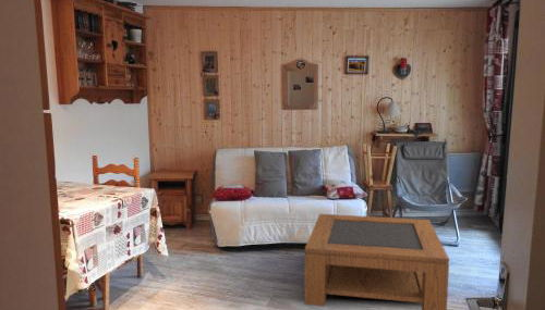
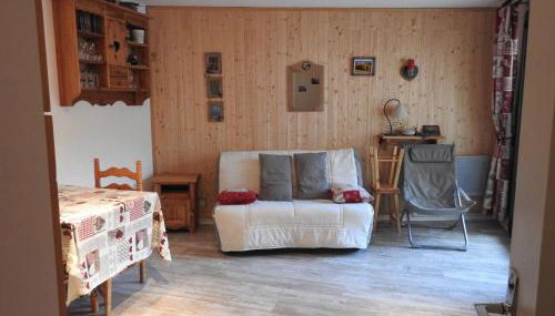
- coffee table [303,213,450,310]
